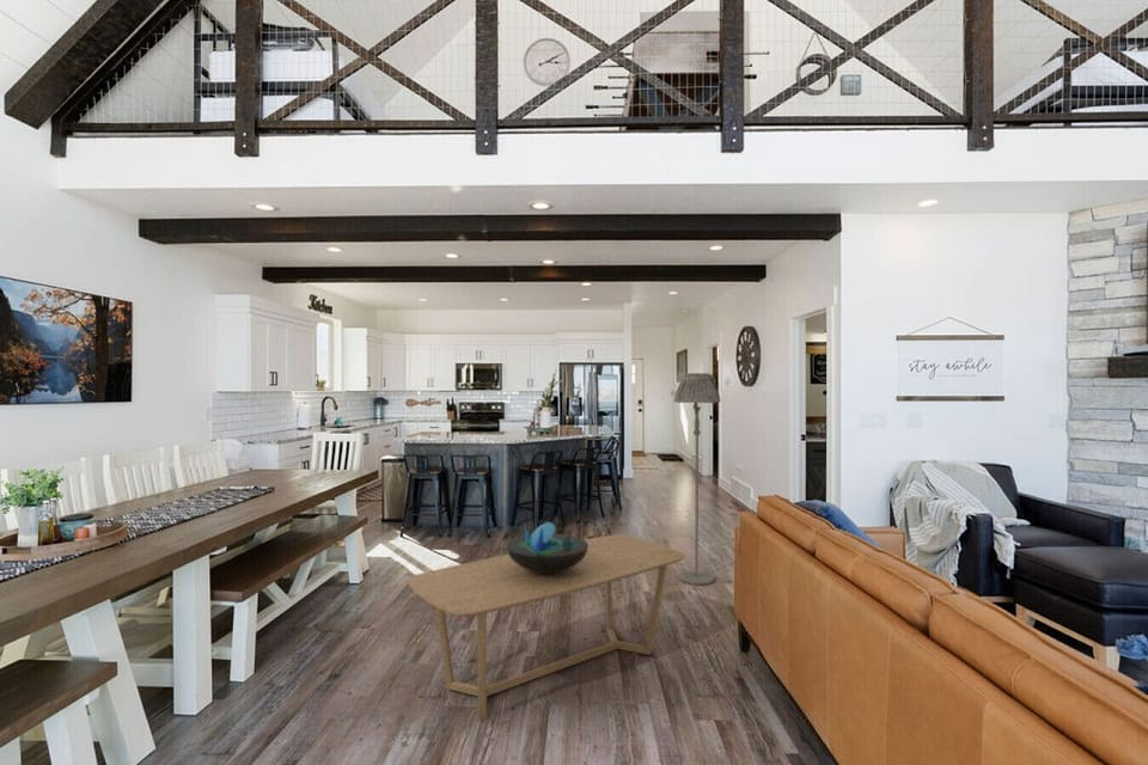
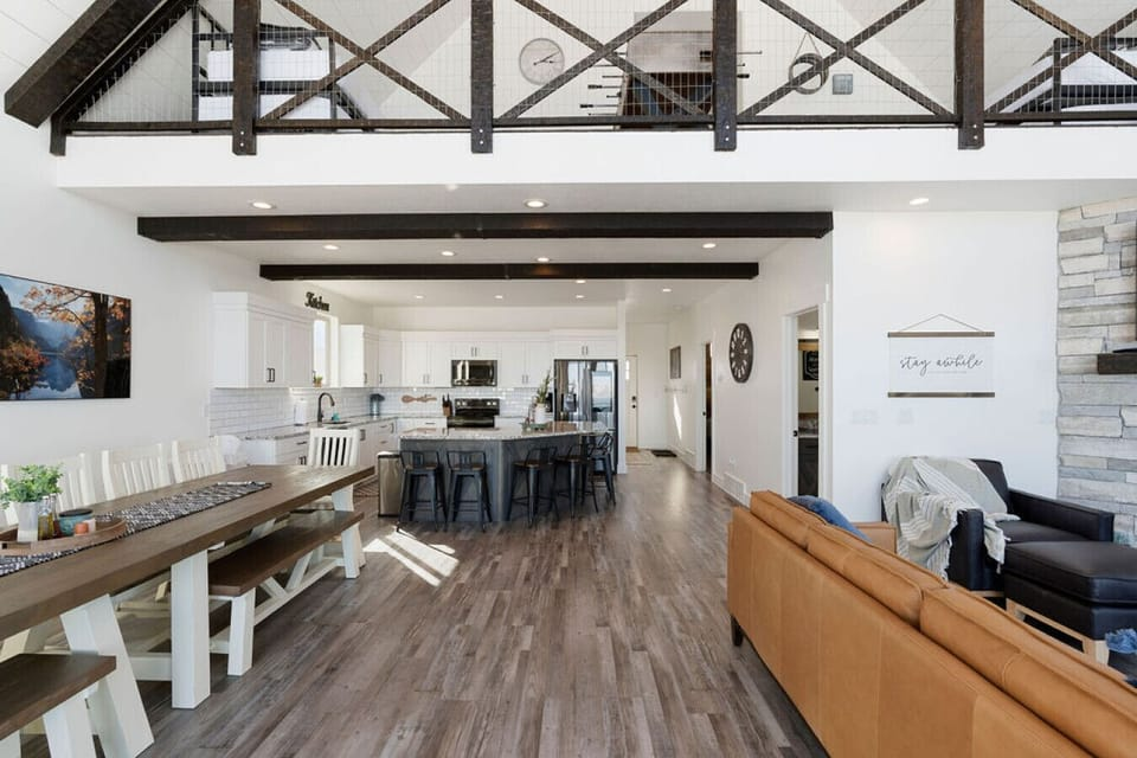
- floor lamp [672,372,722,586]
- decorative bowl [506,521,588,573]
- coffee table [405,533,686,722]
